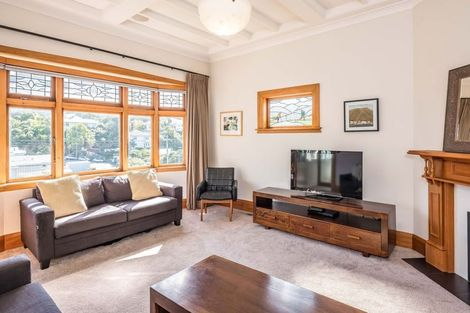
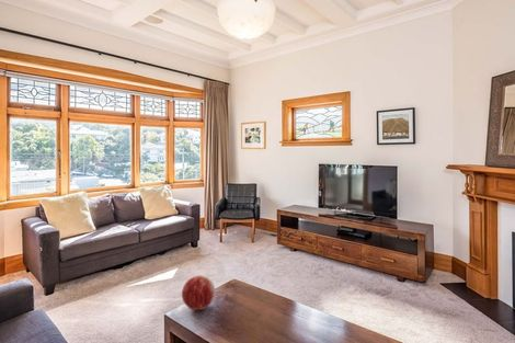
+ decorative orb [181,274,216,311]
